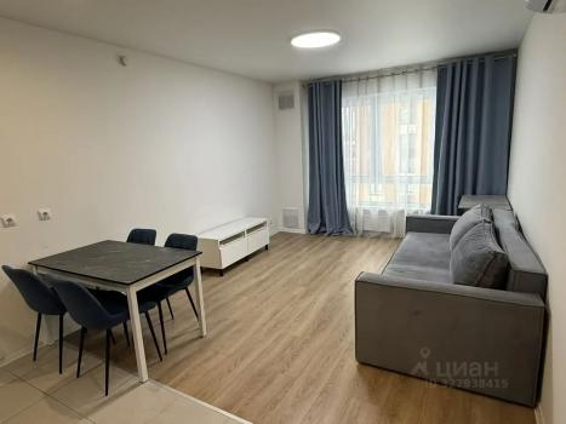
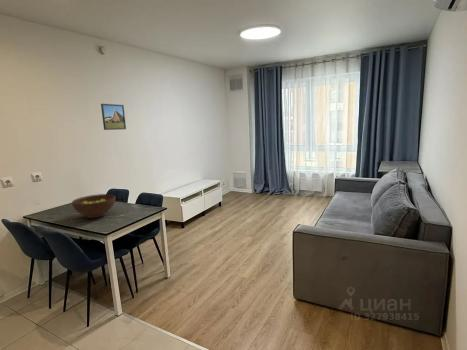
+ fruit bowl [71,193,117,219]
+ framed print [100,103,127,131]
